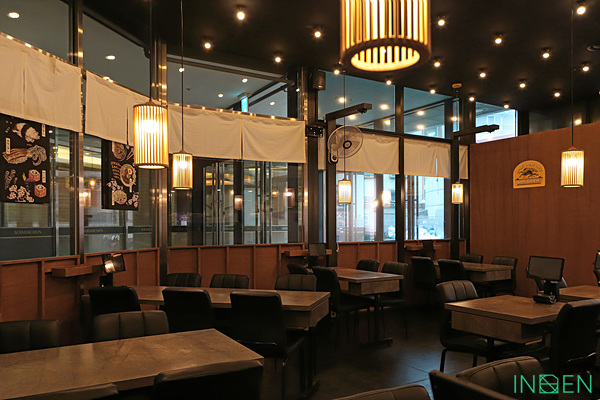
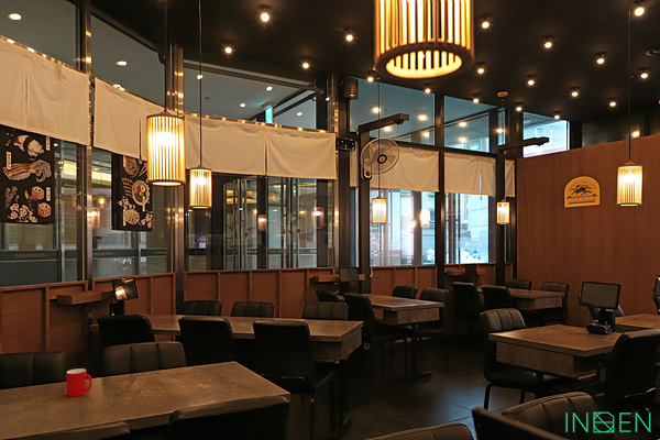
+ cup [65,367,94,398]
